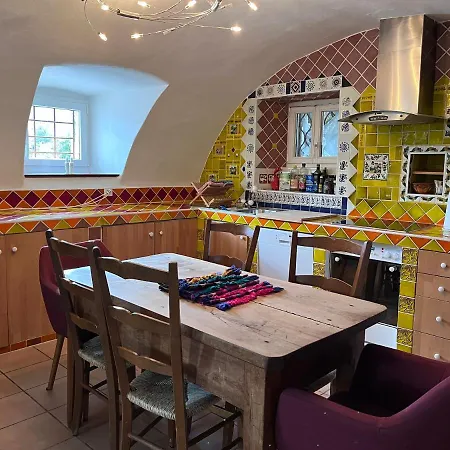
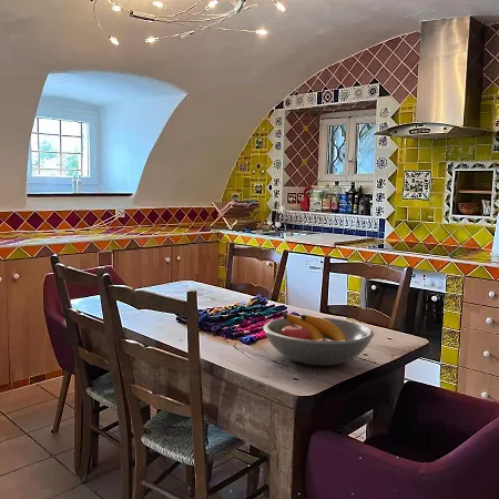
+ fruit bowl [262,313,375,367]
